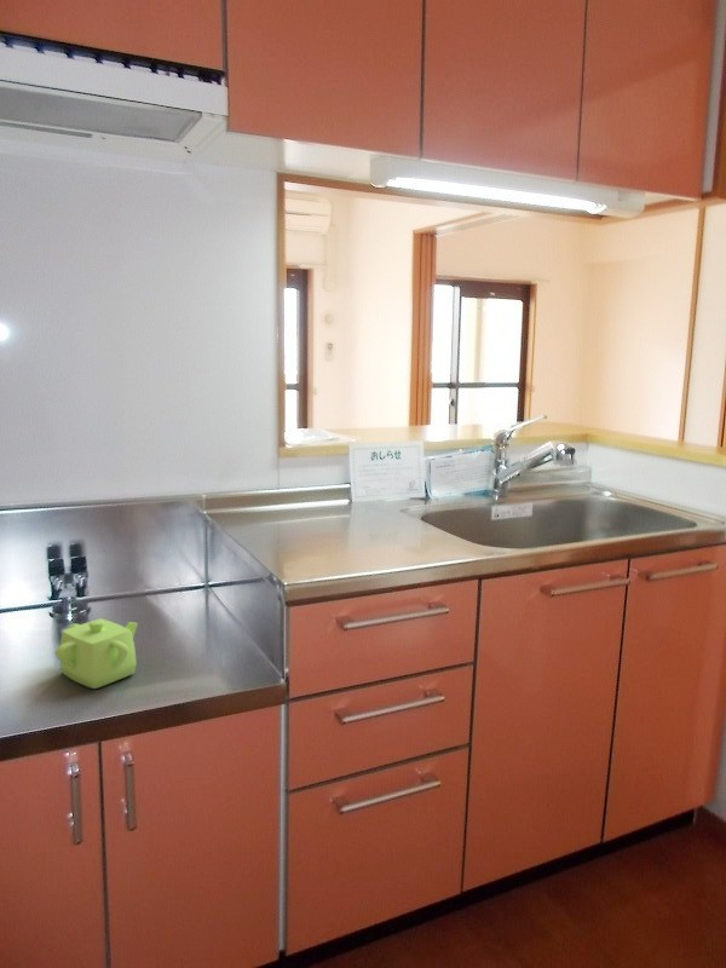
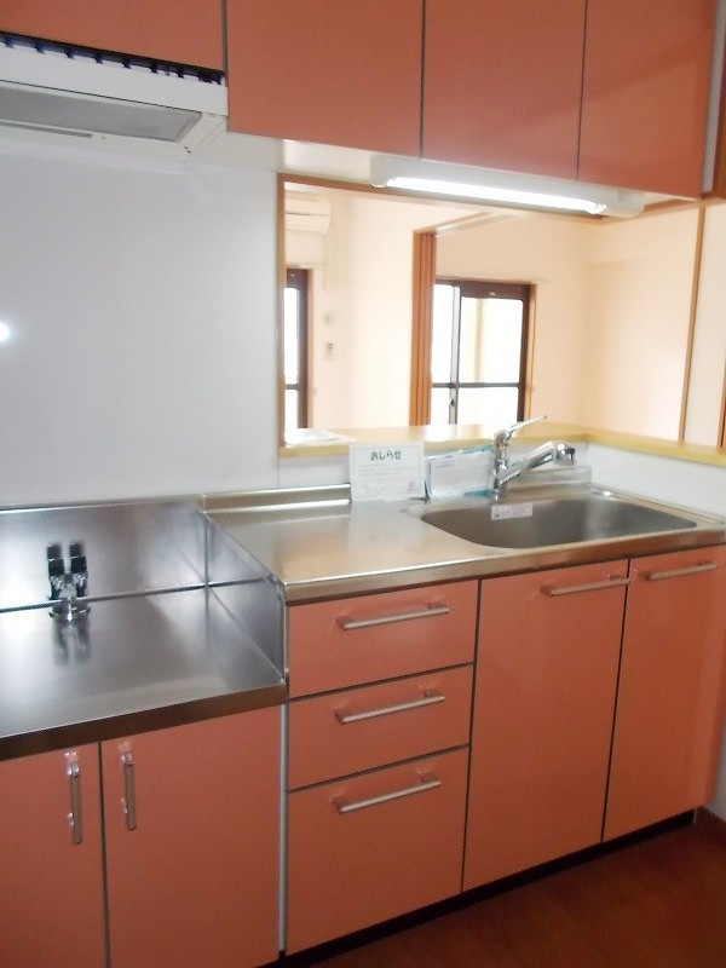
- teapot [54,617,139,690]
